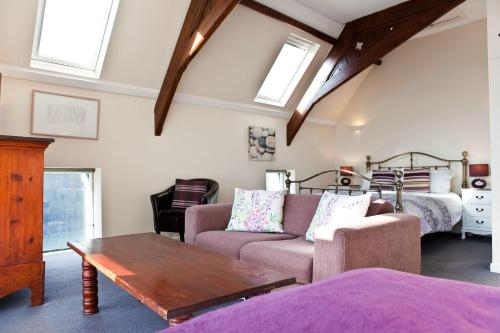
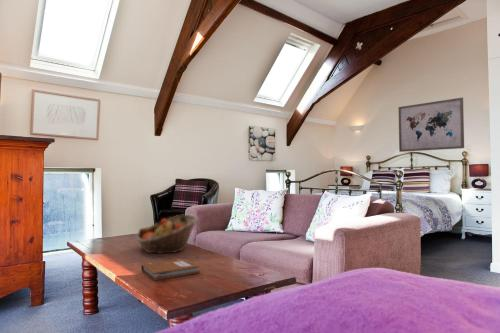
+ notebook [140,258,201,281]
+ fruit basket [135,214,199,255]
+ wall art [398,96,465,153]
